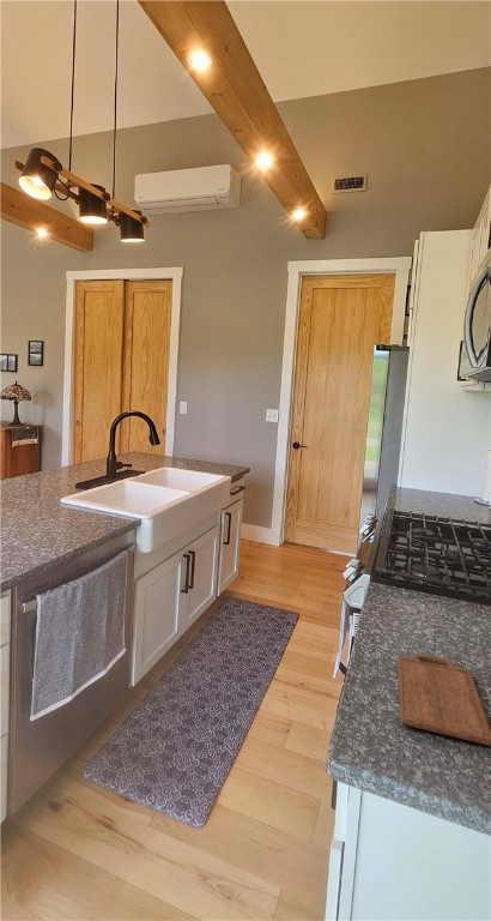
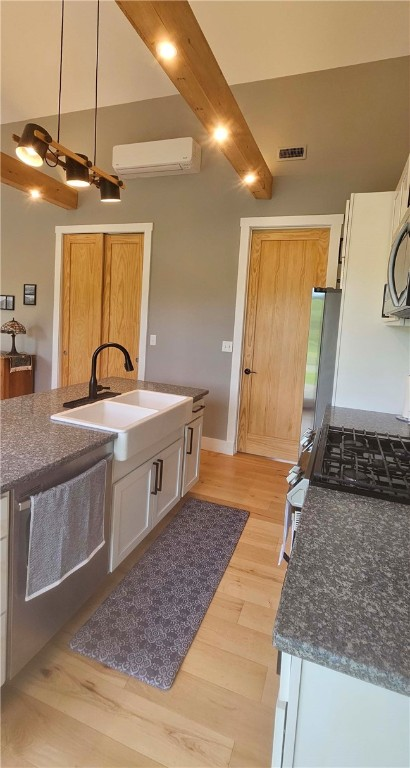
- cutting board [396,652,491,747]
